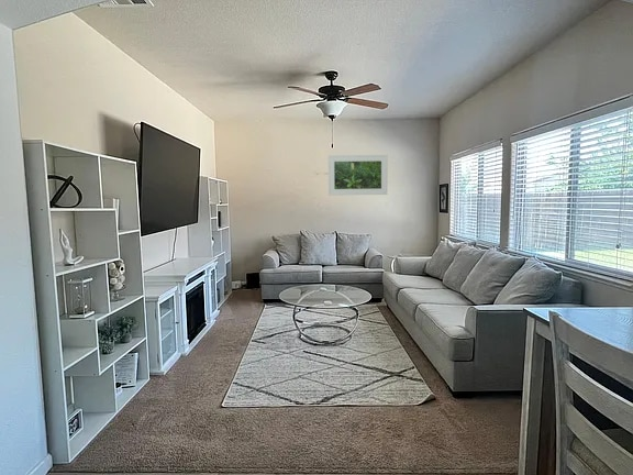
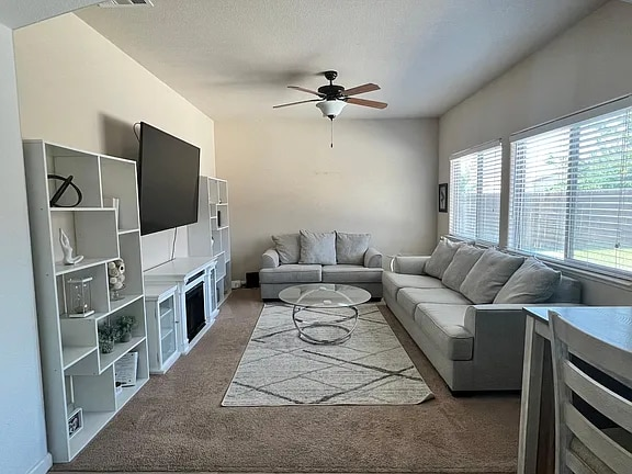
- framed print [327,154,389,197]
